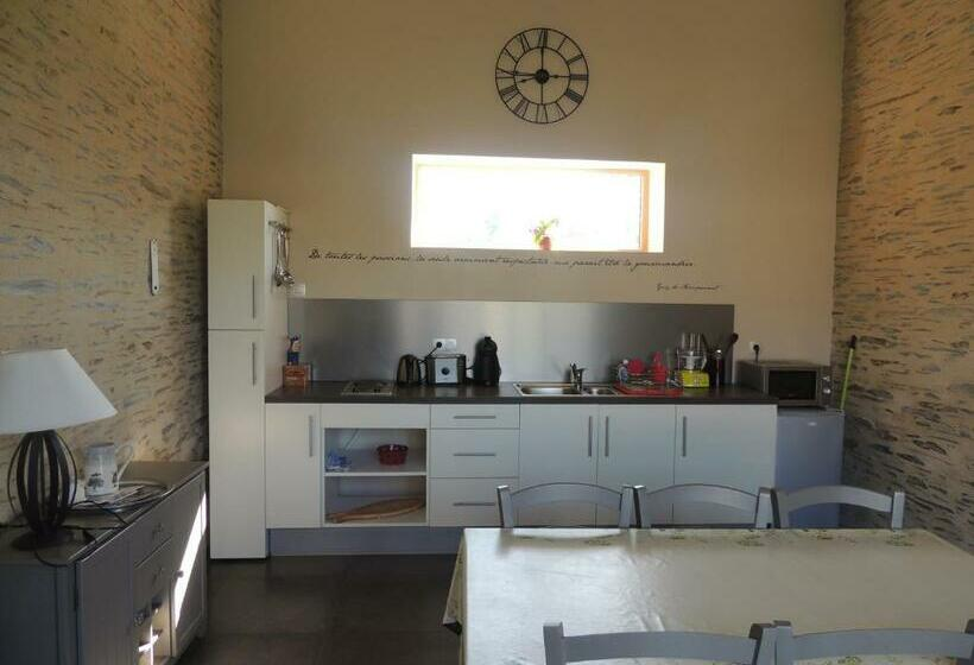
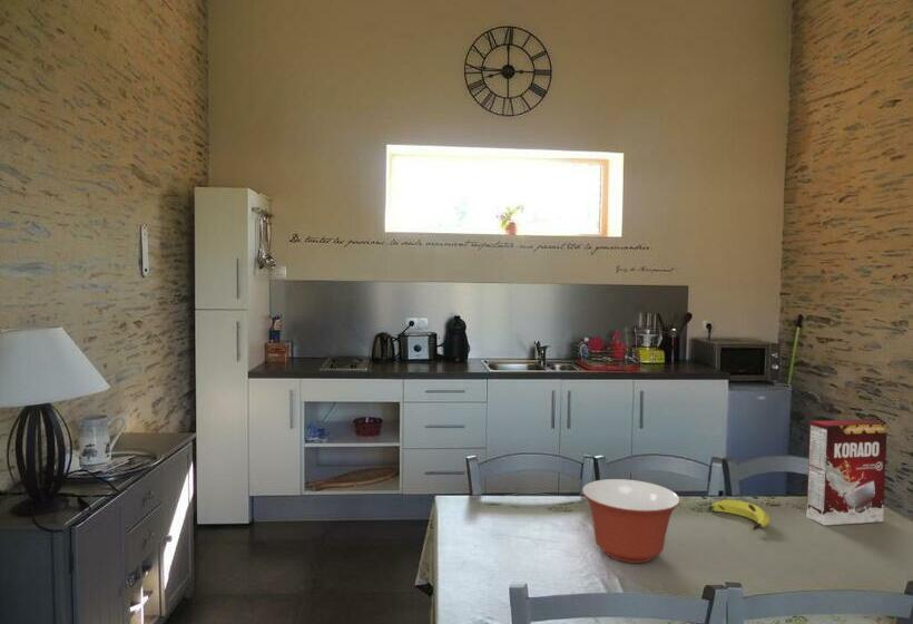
+ cereal box [805,418,889,526]
+ mixing bowl [581,478,681,564]
+ banana [708,499,770,532]
